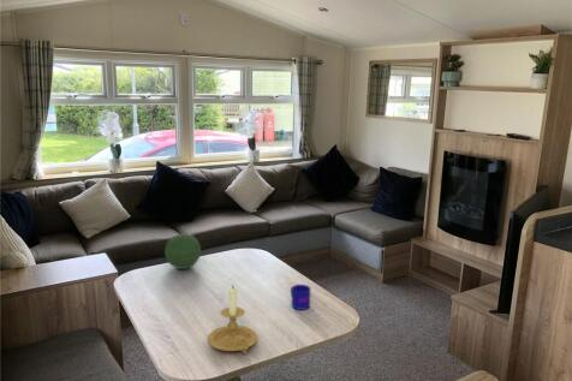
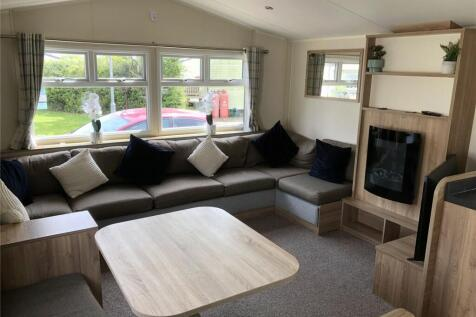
- decorative orb [163,232,202,270]
- mug [290,284,311,311]
- candle holder [207,284,258,355]
